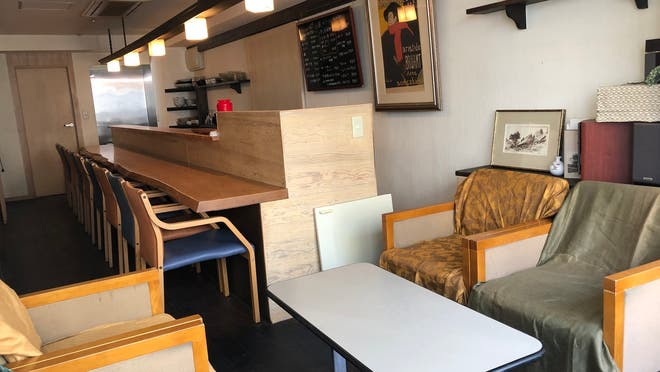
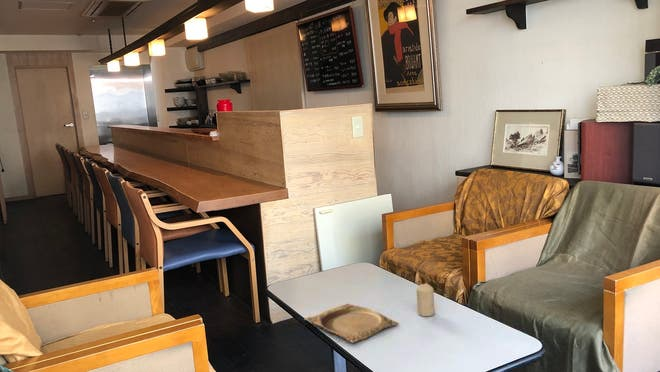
+ ashtray [302,303,400,344]
+ candle [415,282,436,317]
